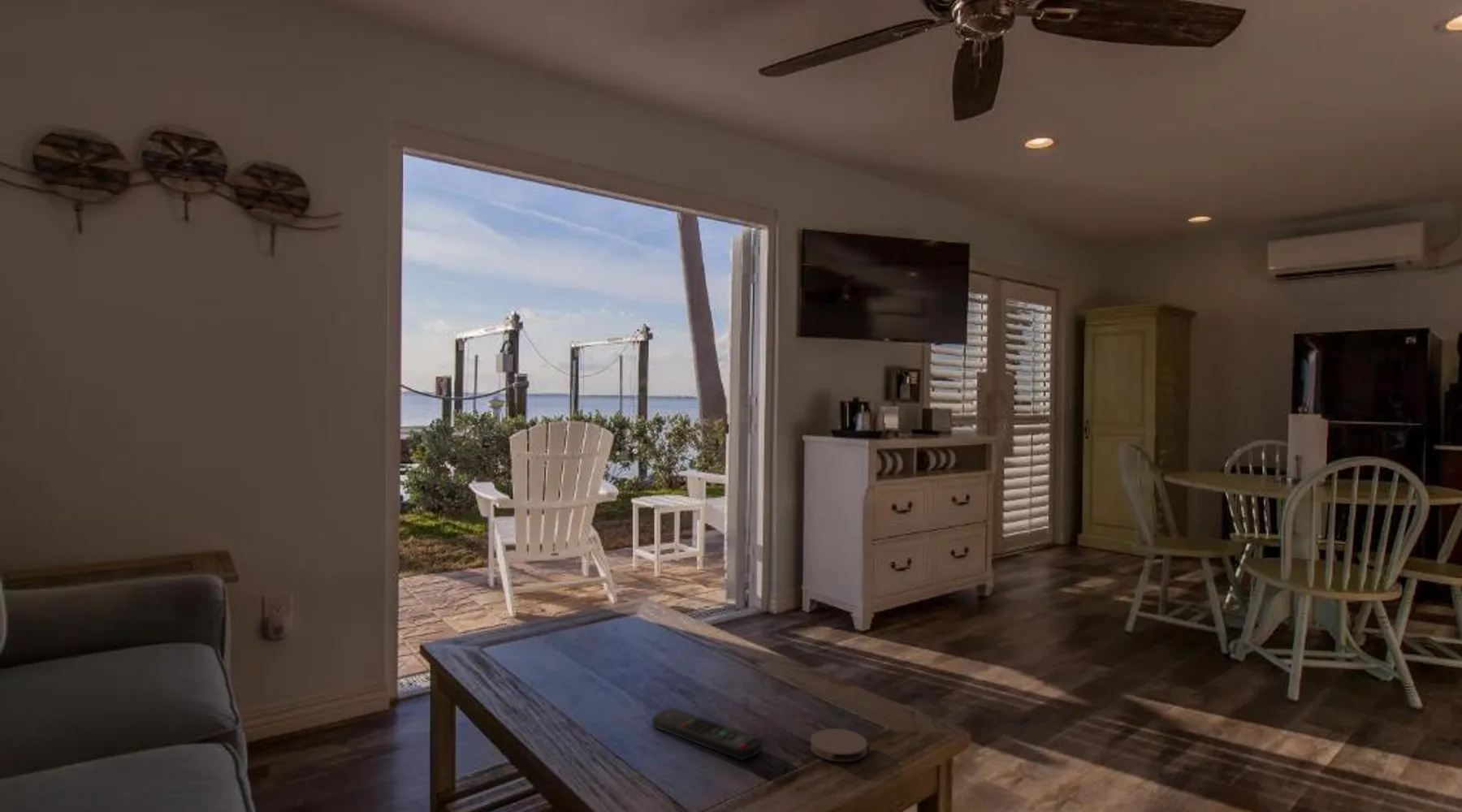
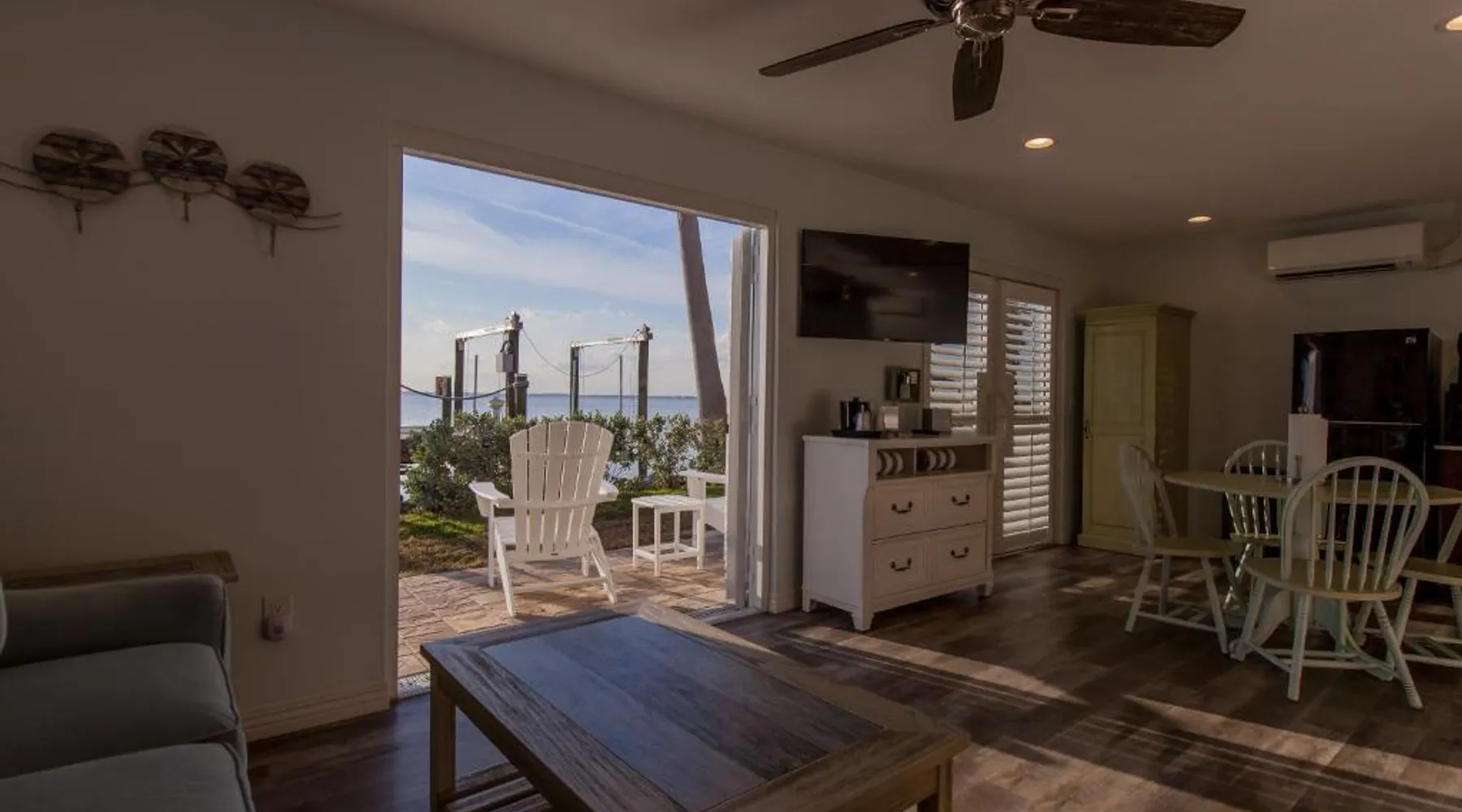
- remote control [651,707,763,760]
- coaster [810,728,868,762]
